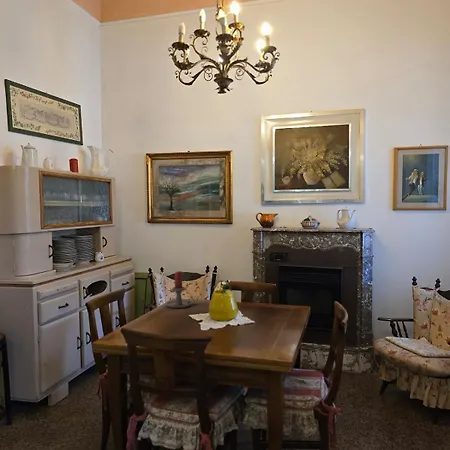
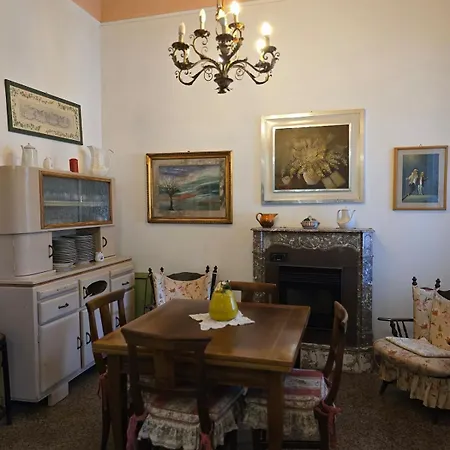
- candle holder [165,270,199,309]
